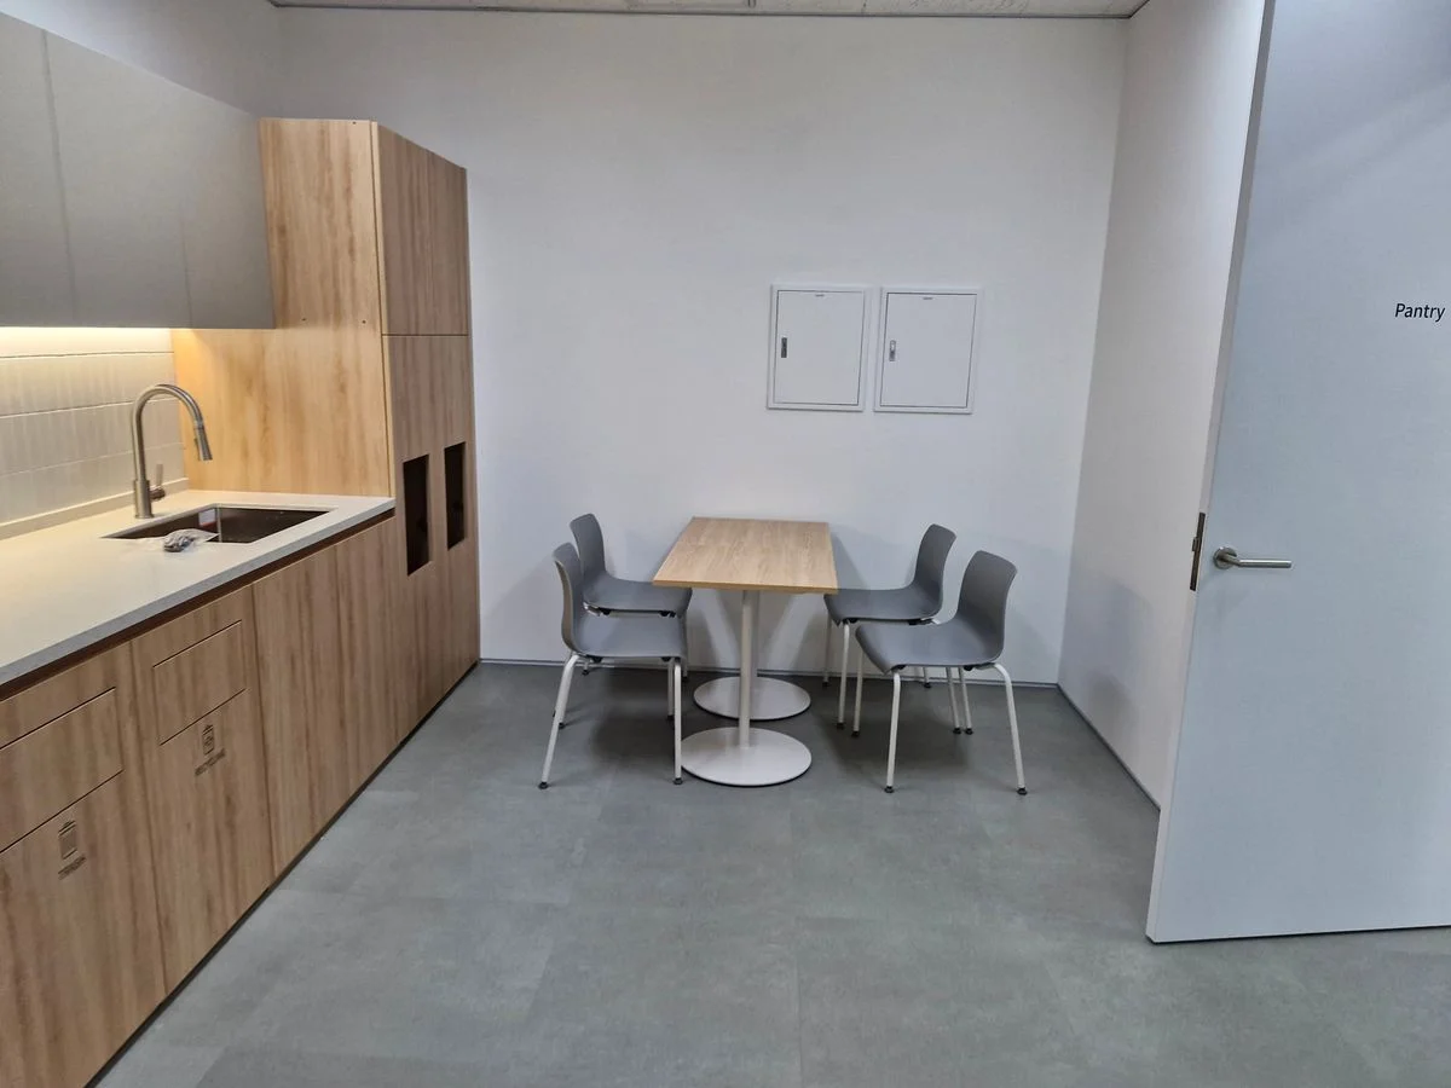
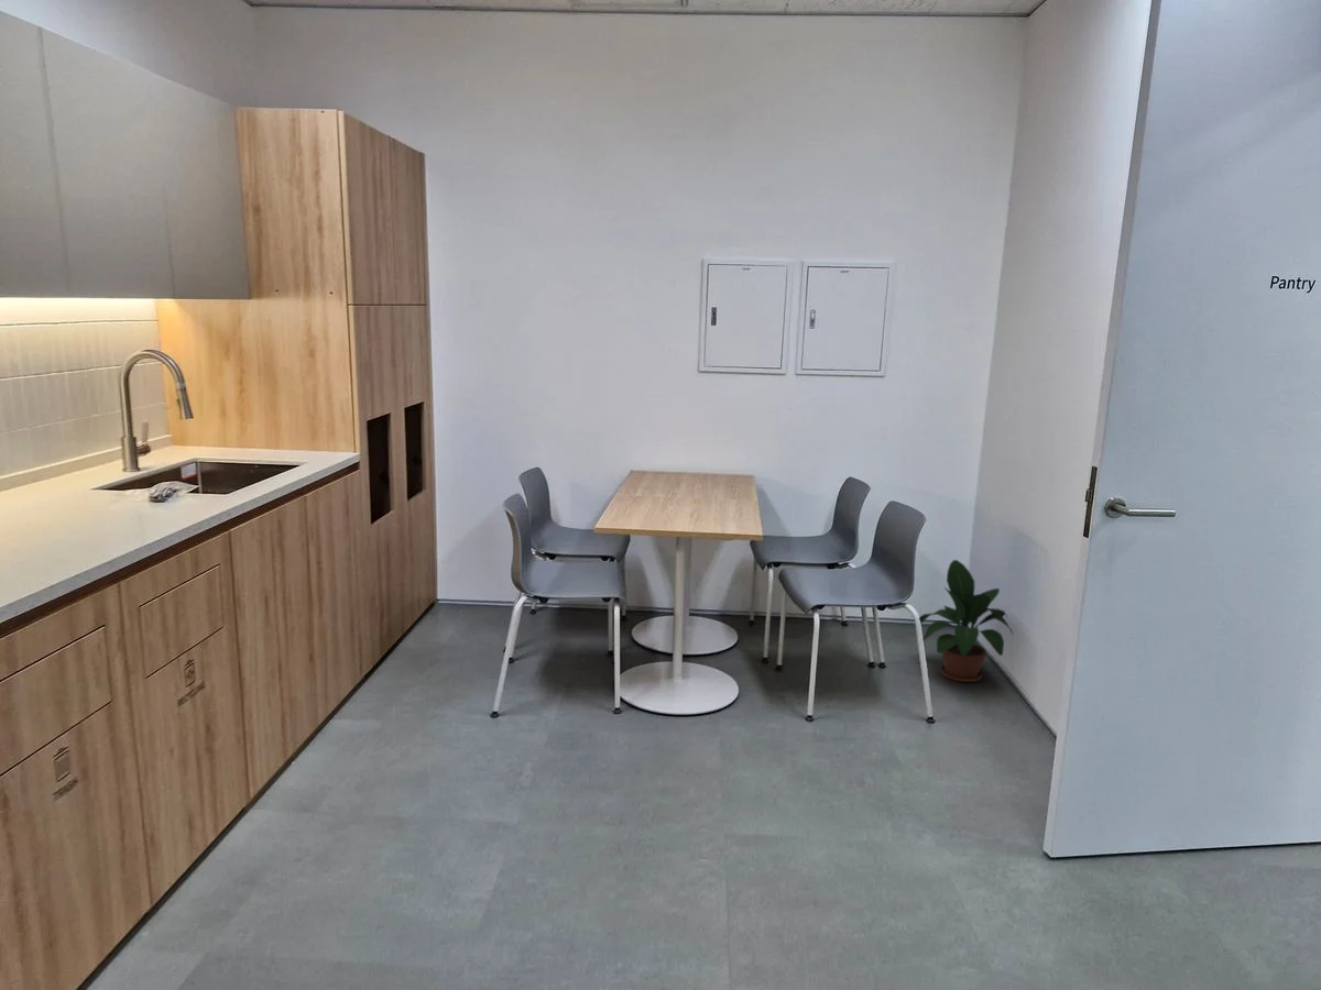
+ potted plant [918,559,1014,683]
